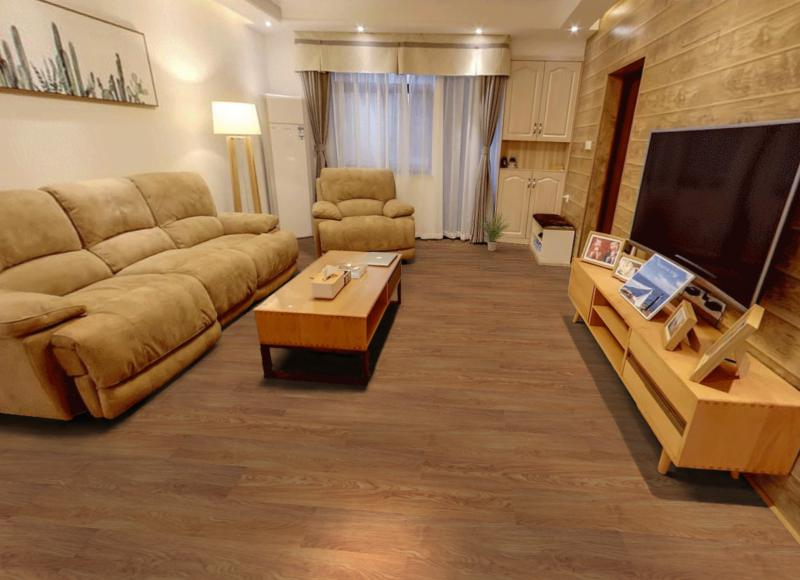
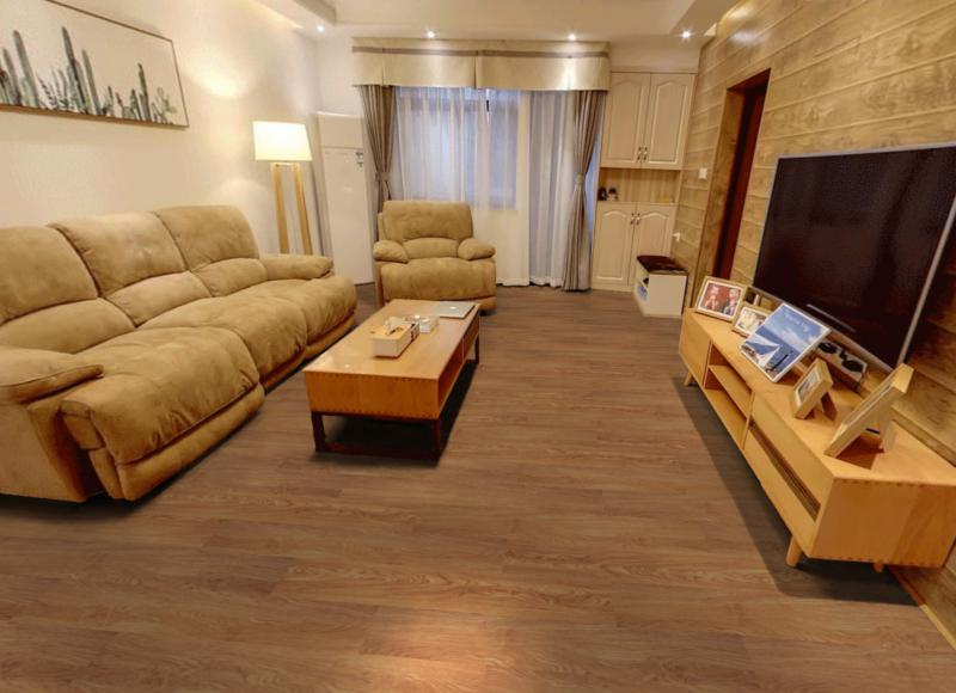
- potted plant [476,212,510,252]
